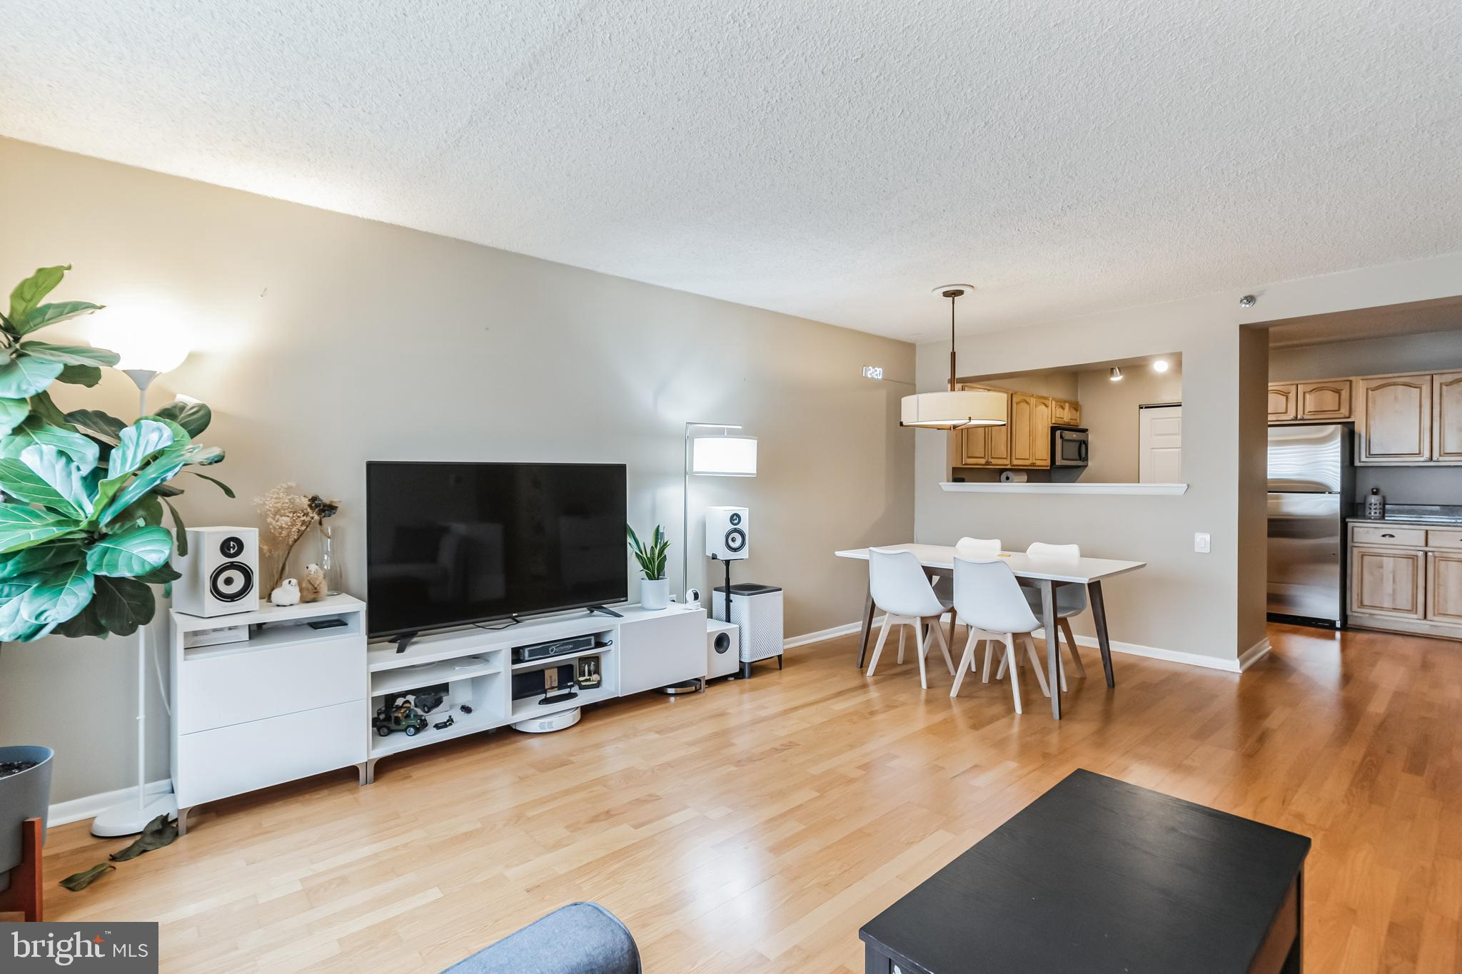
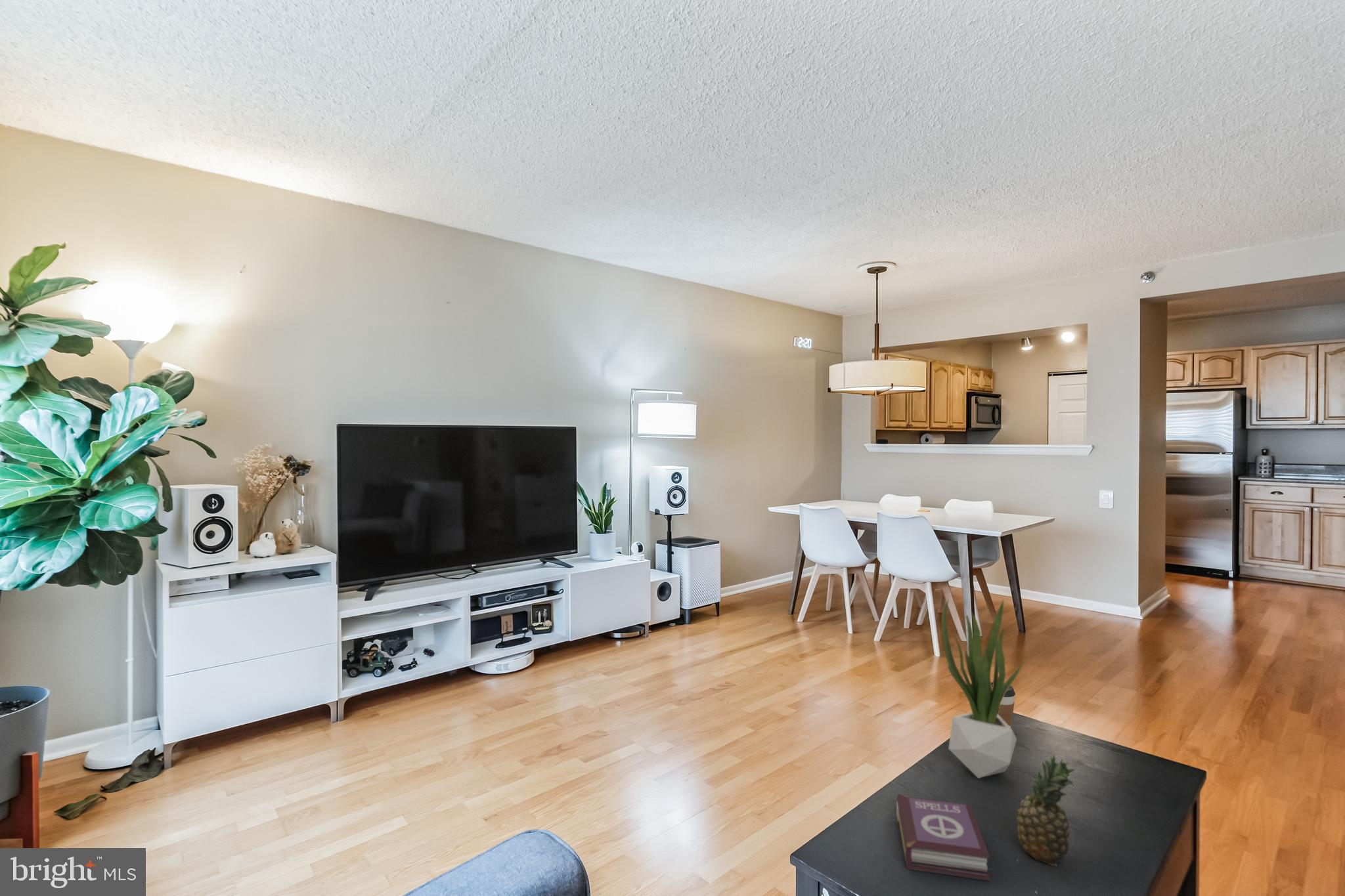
+ potted plant [941,599,1024,779]
+ book [896,792,991,882]
+ coffee cup [991,681,1016,728]
+ fruit [1016,754,1076,866]
